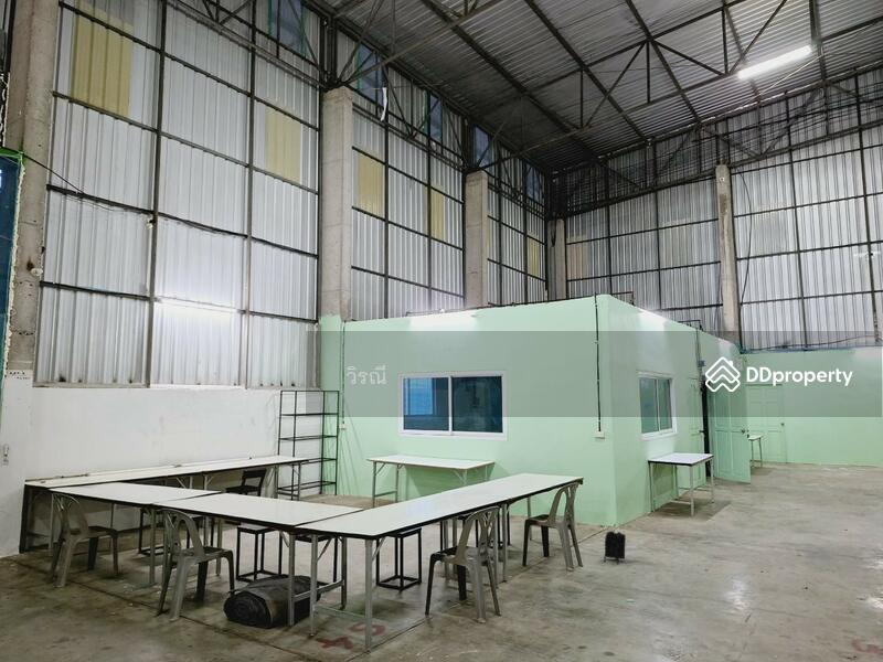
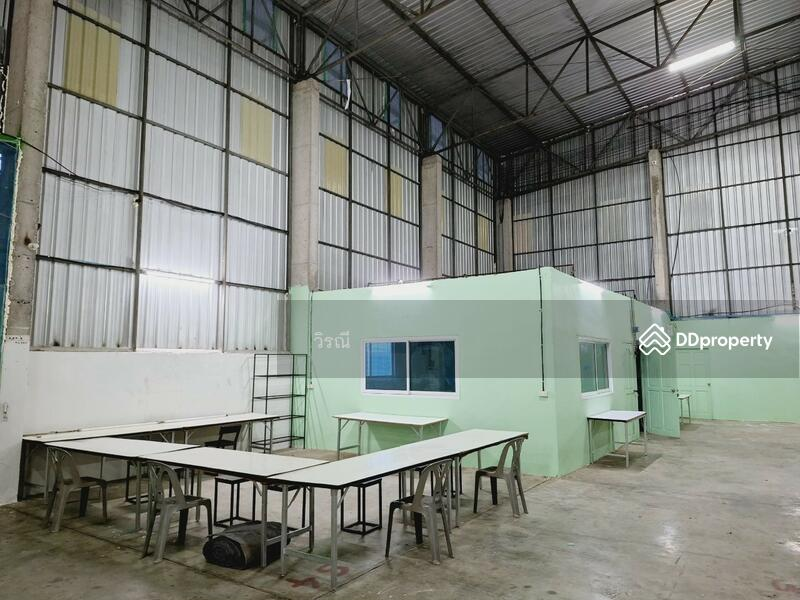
- backpack [603,528,627,566]
